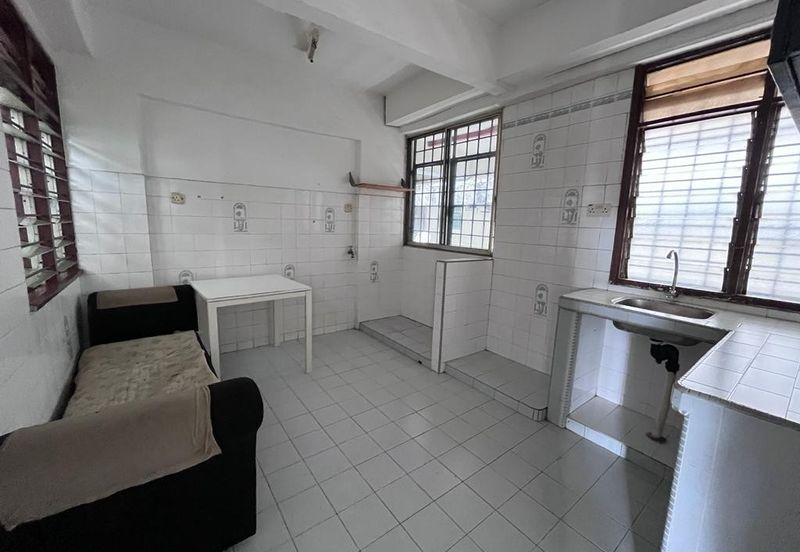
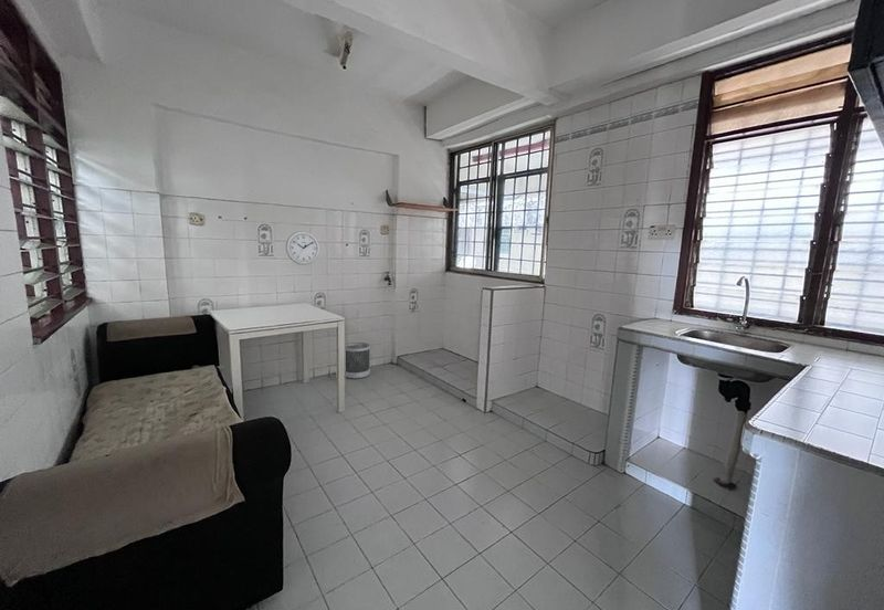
+ wastebasket [345,341,371,380]
+ wall clock [285,230,320,266]
